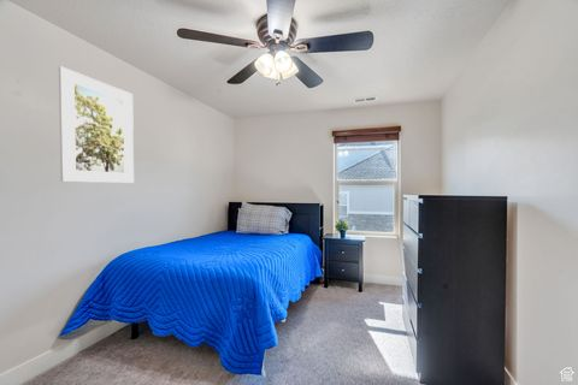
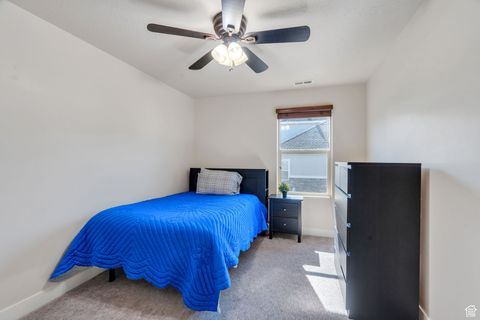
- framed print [58,65,135,184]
